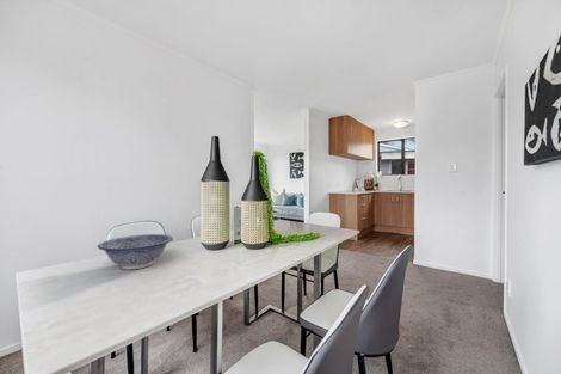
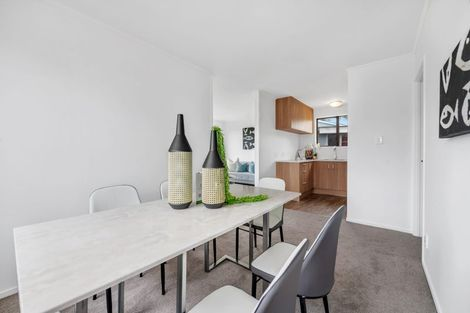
- decorative bowl [97,233,174,271]
